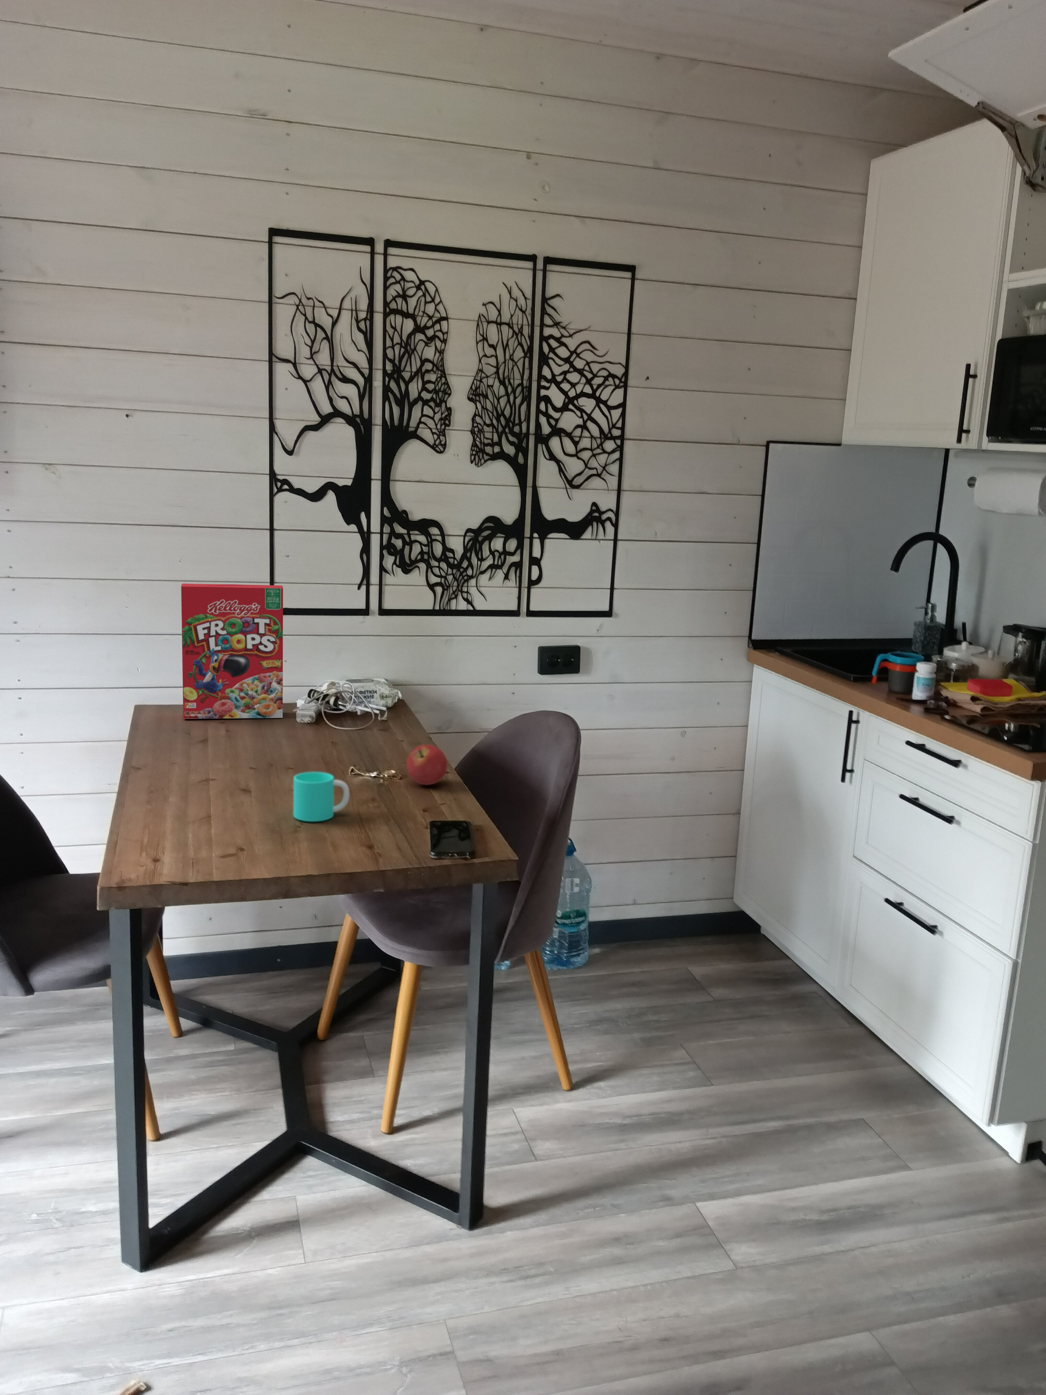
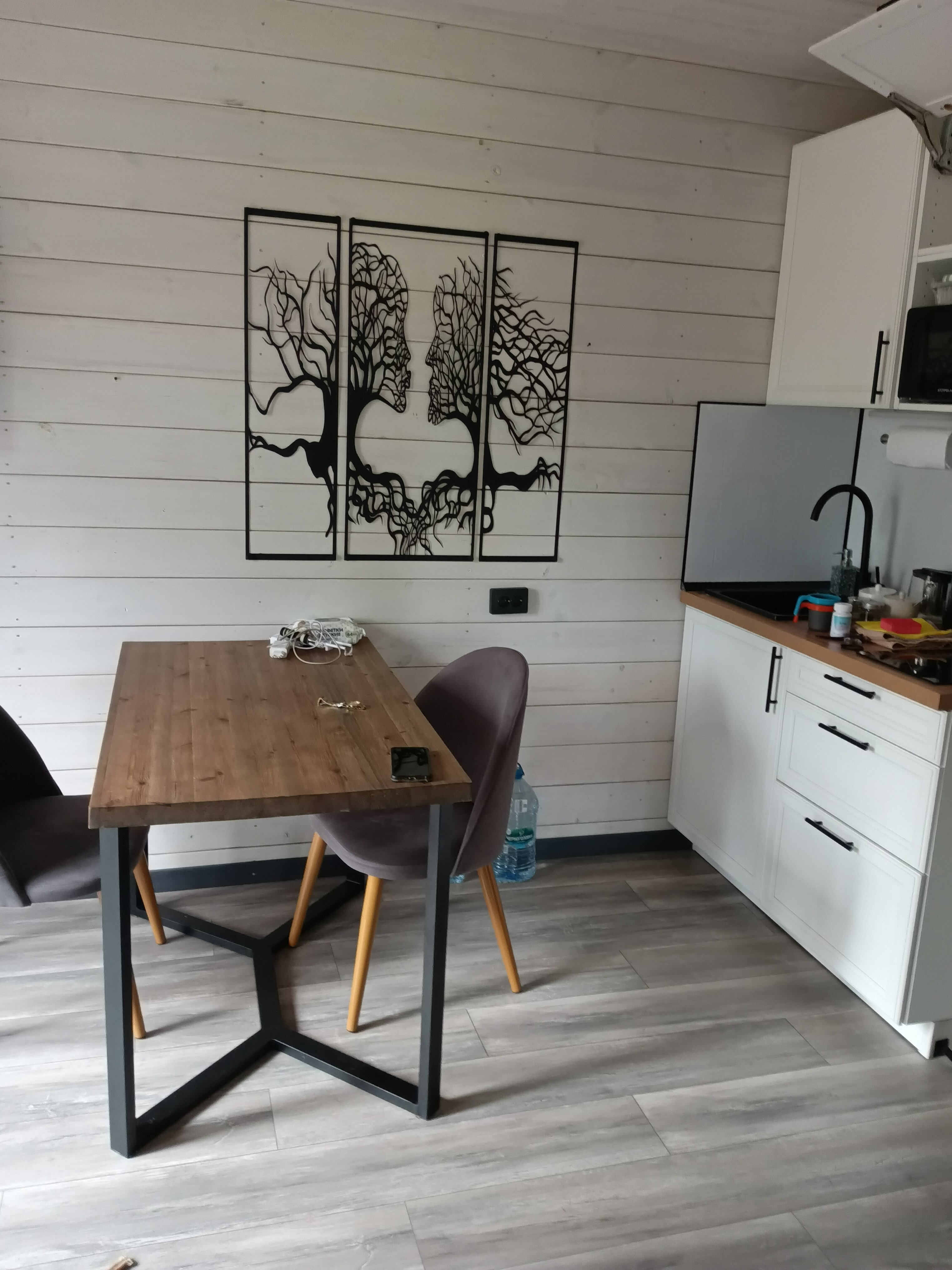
- cereal box [181,583,283,719]
- fruit [407,744,447,785]
- cup [293,771,349,822]
